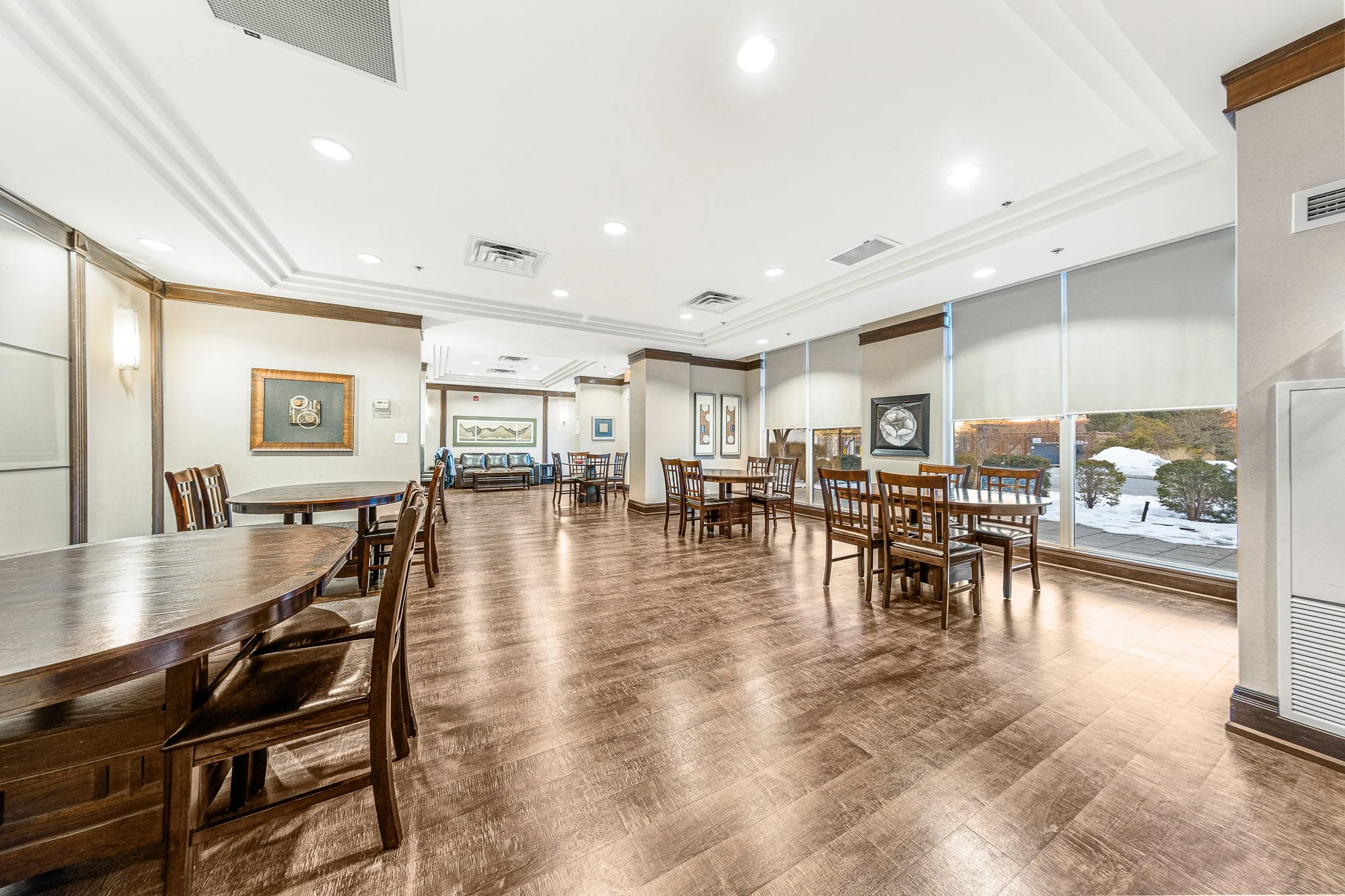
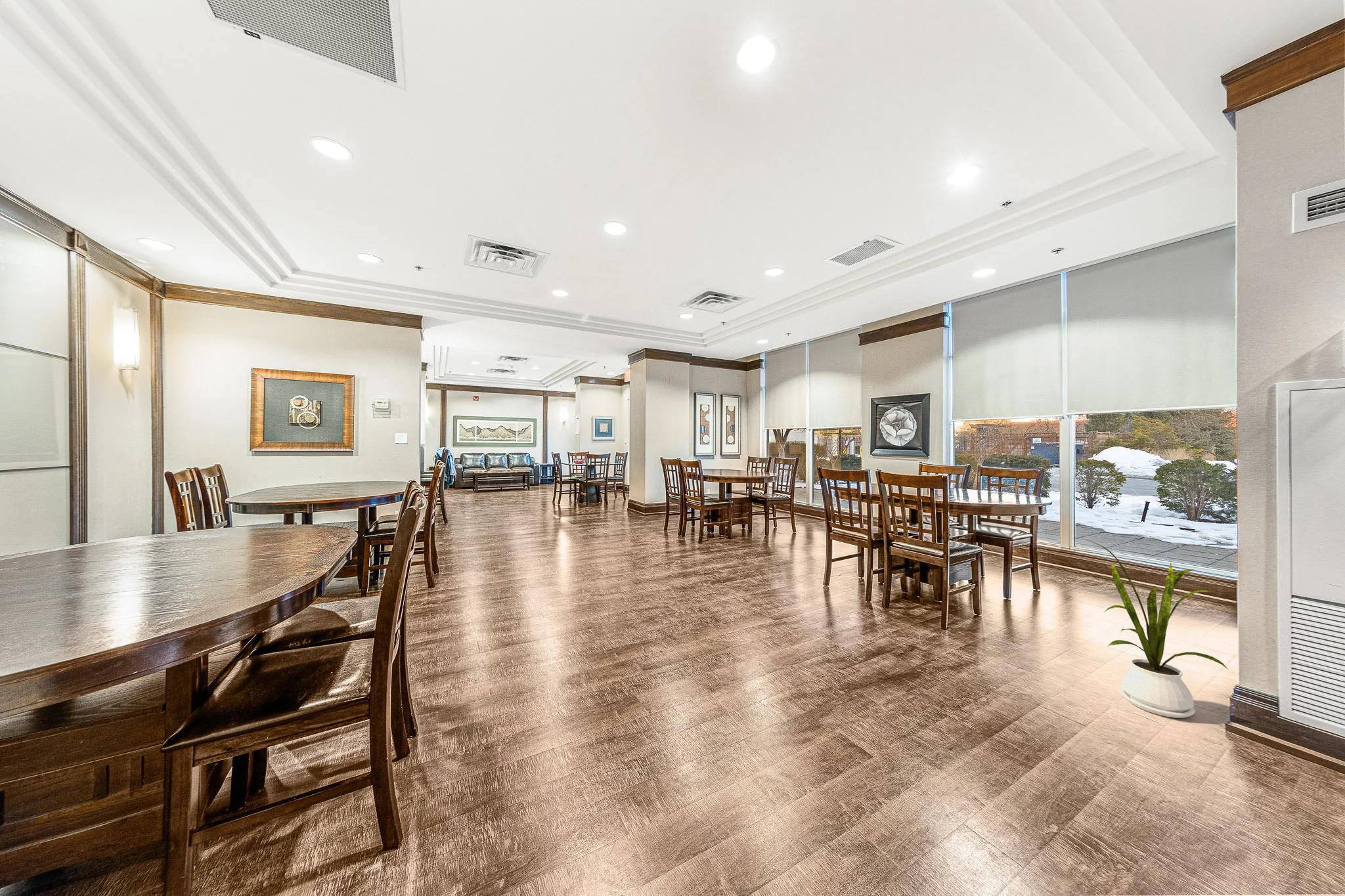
+ house plant [1084,539,1229,719]
